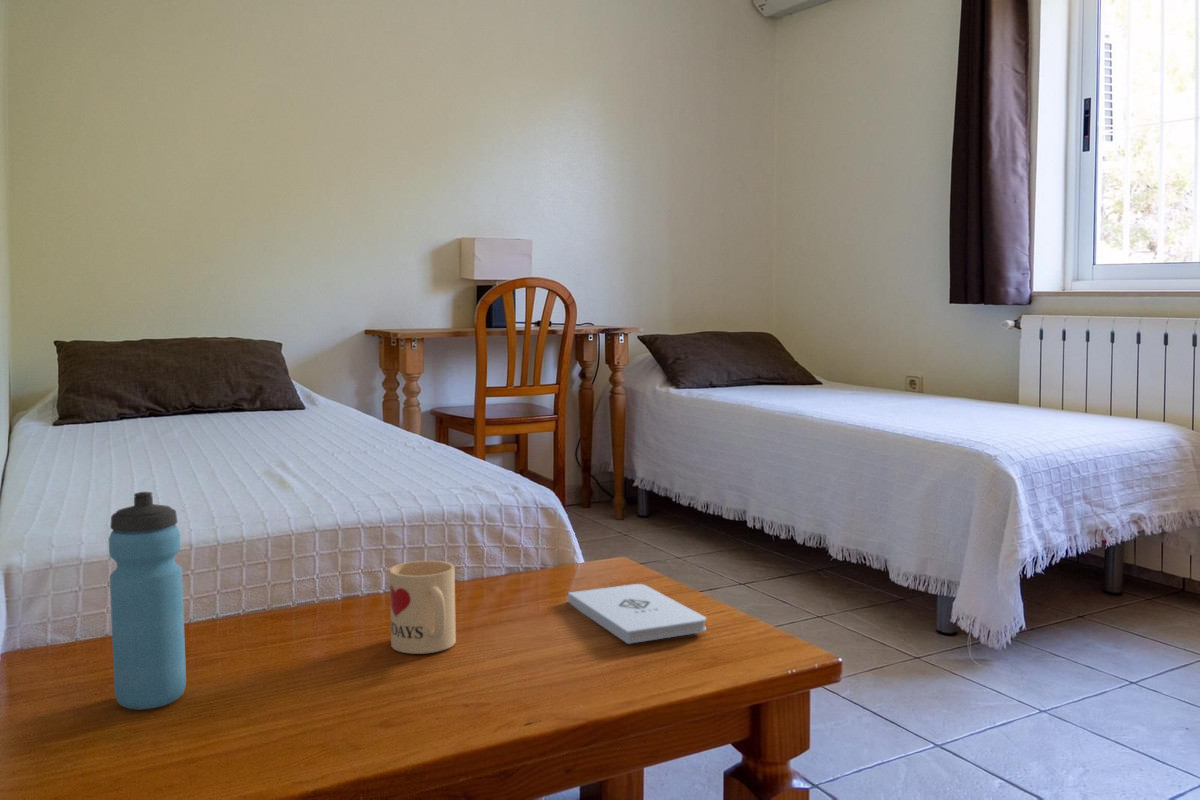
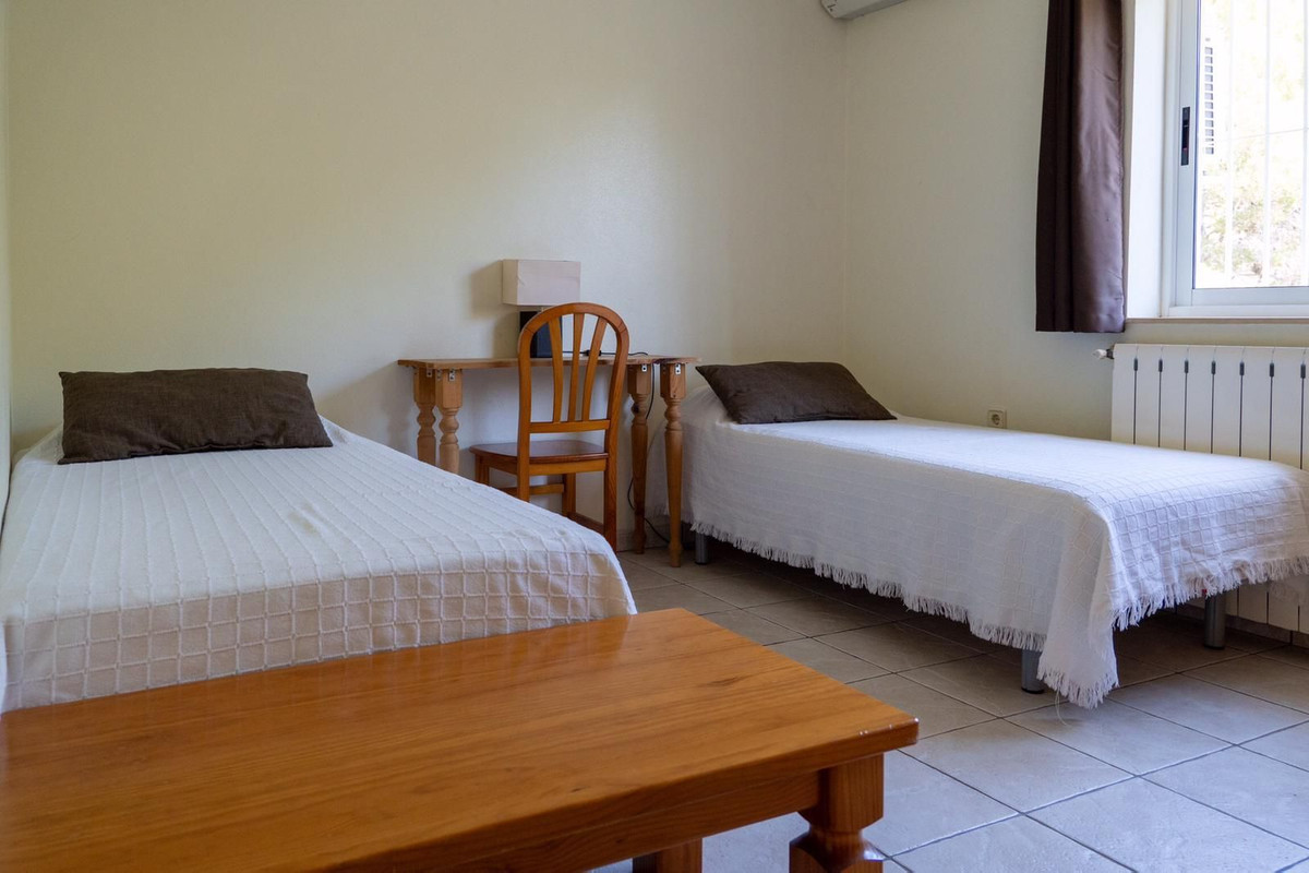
- water bottle [108,491,187,711]
- mug [389,560,457,655]
- notepad [567,583,707,645]
